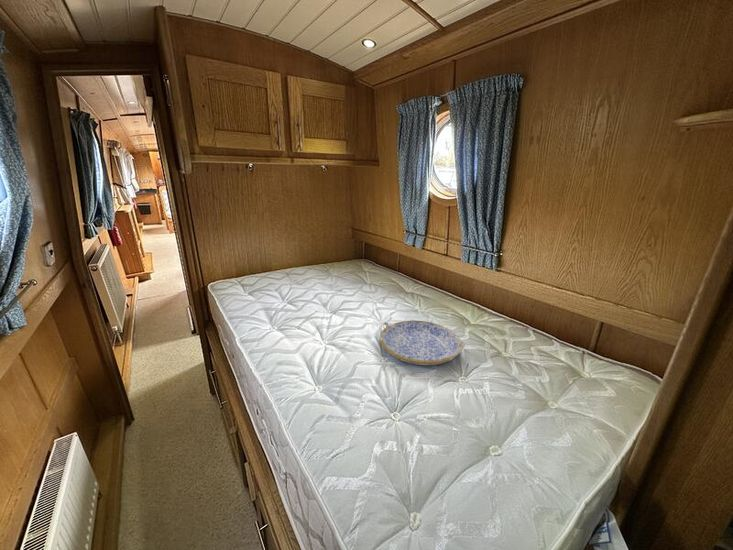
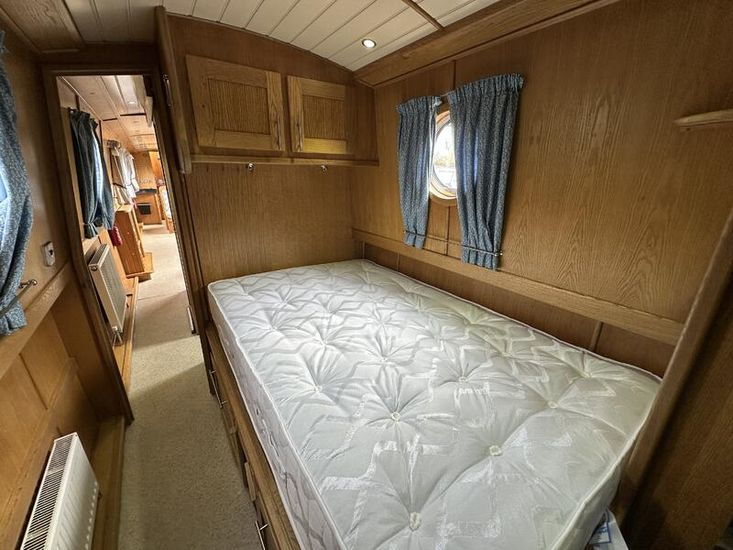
- serving tray [378,319,466,366]
